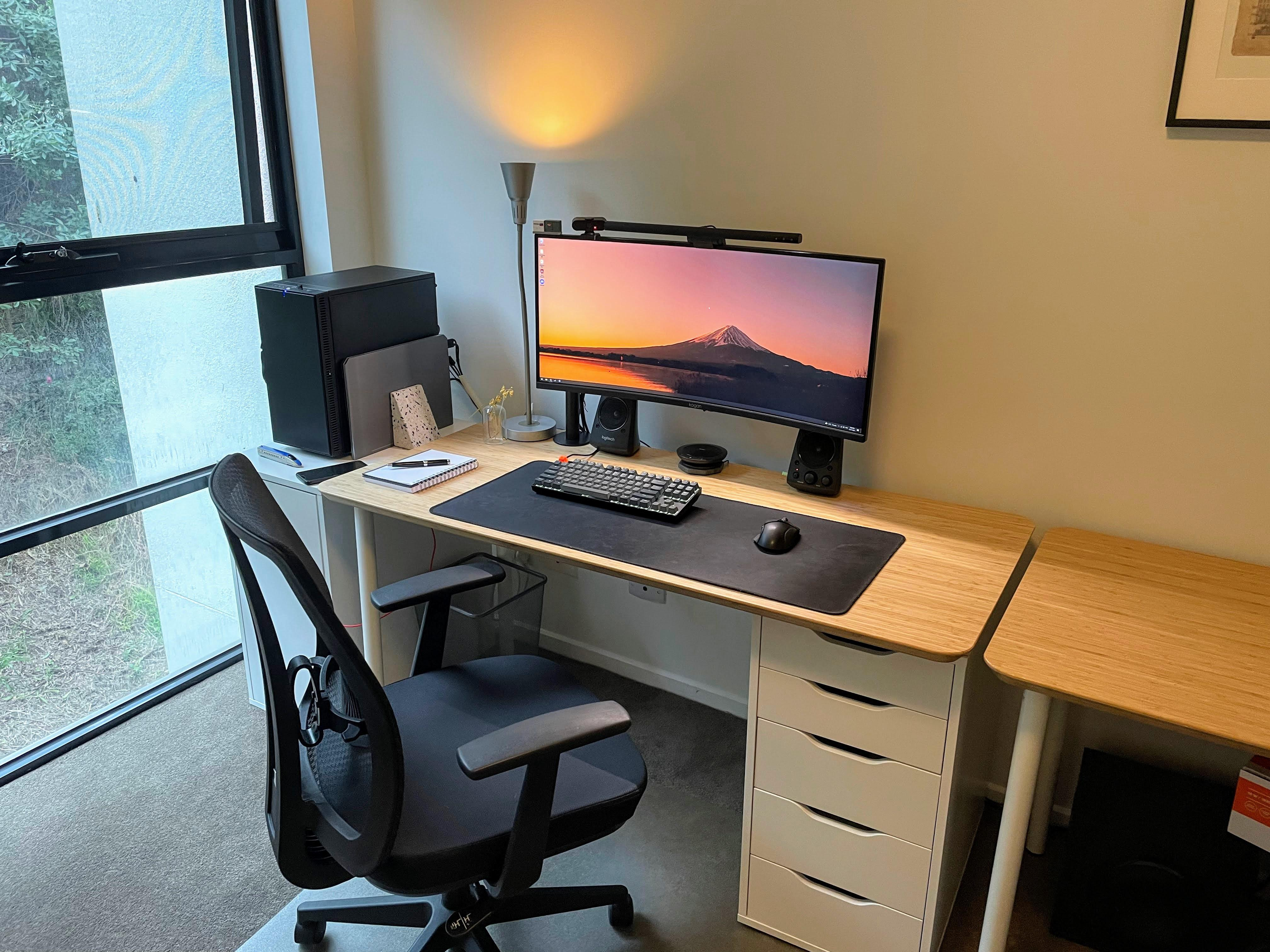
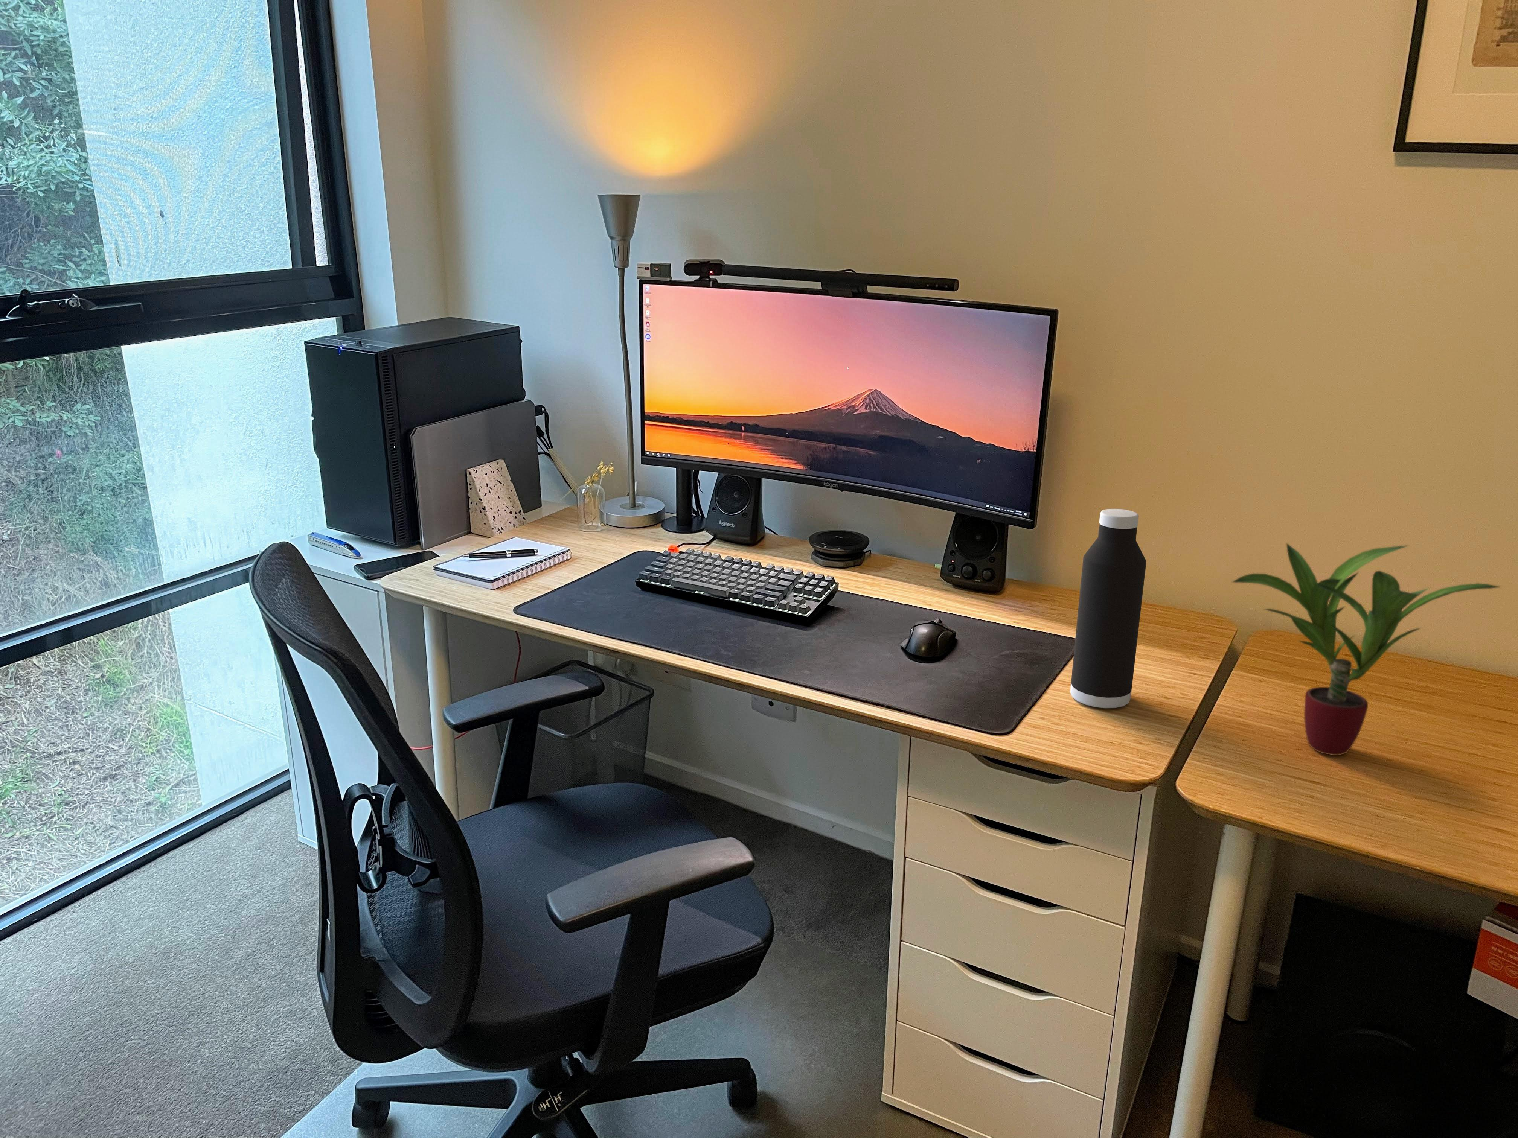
+ water bottle [1070,508,1146,709]
+ potted plant [1231,543,1502,755]
